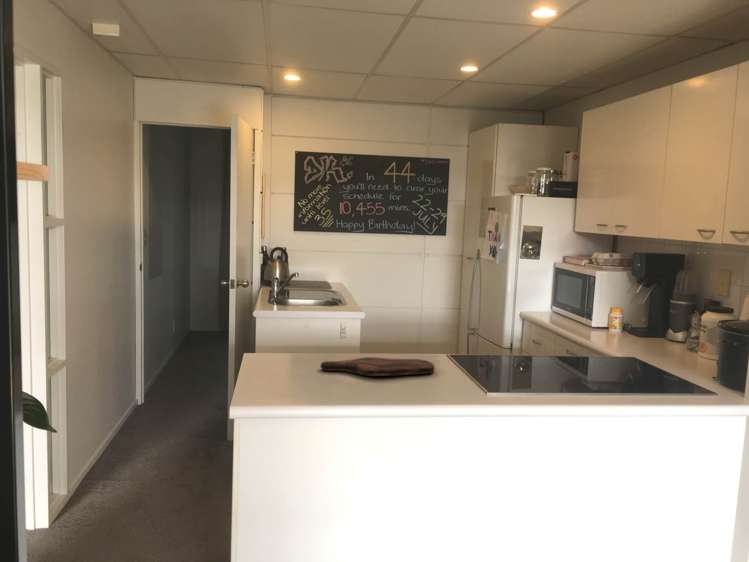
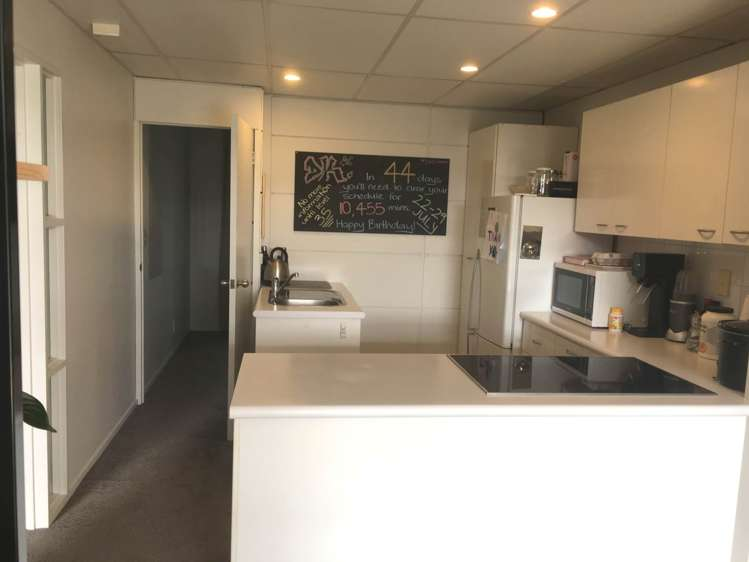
- cutting board [320,356,435,377]
